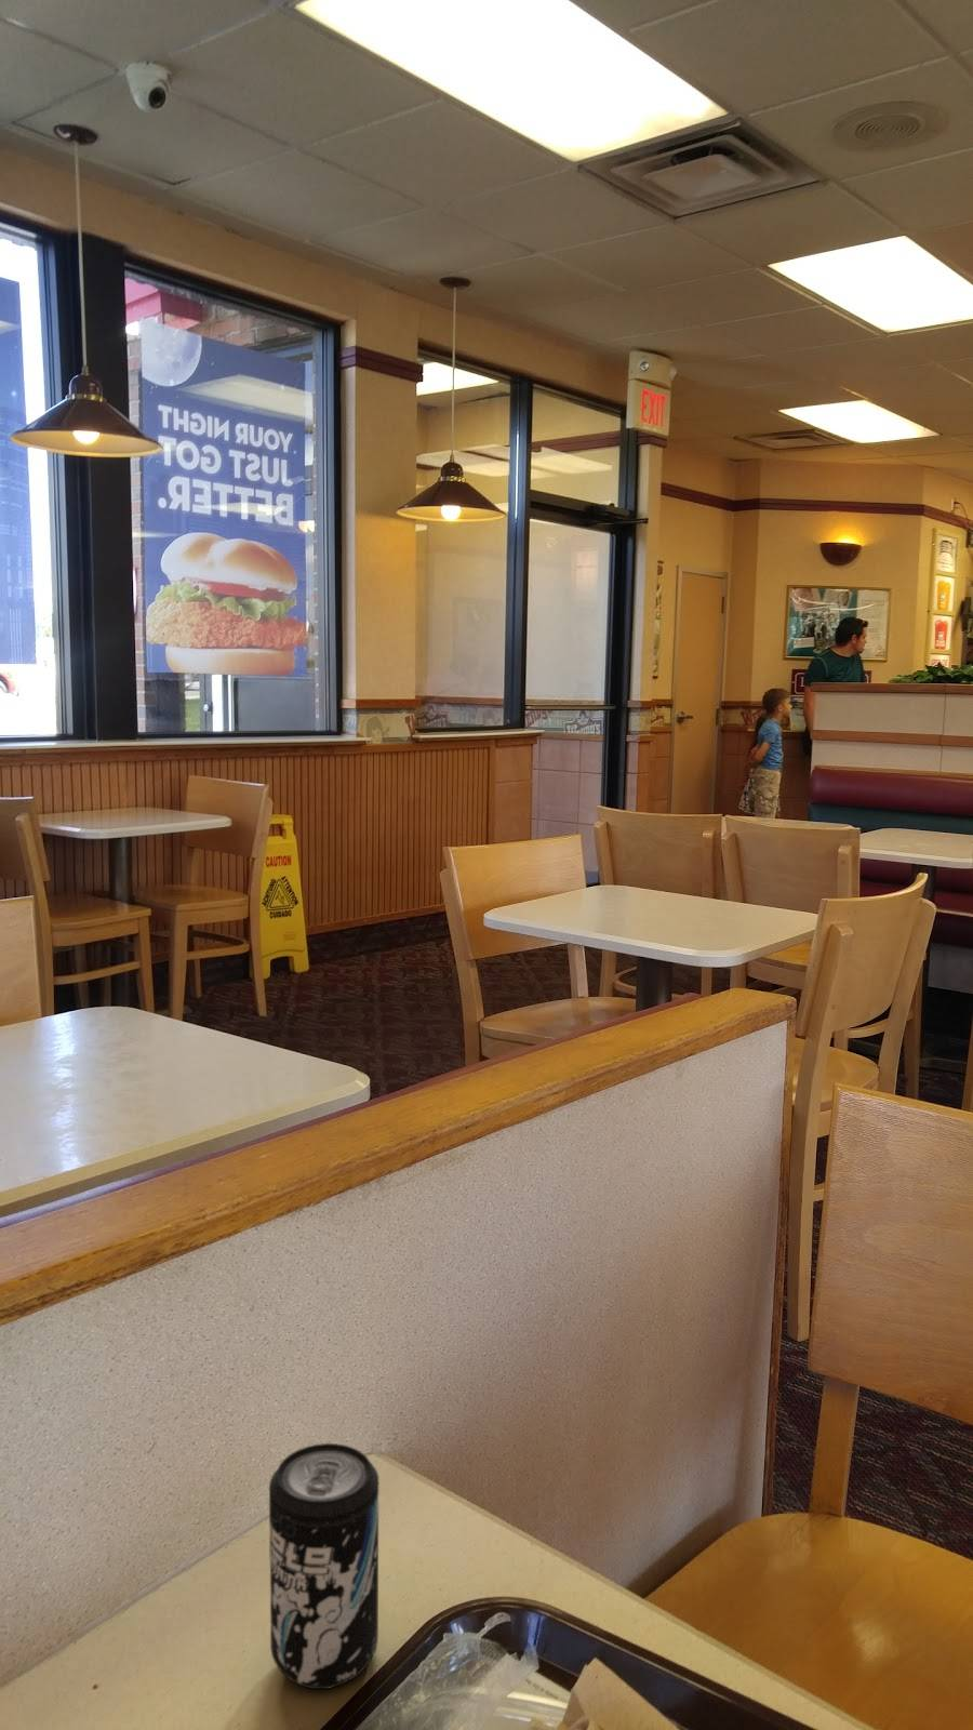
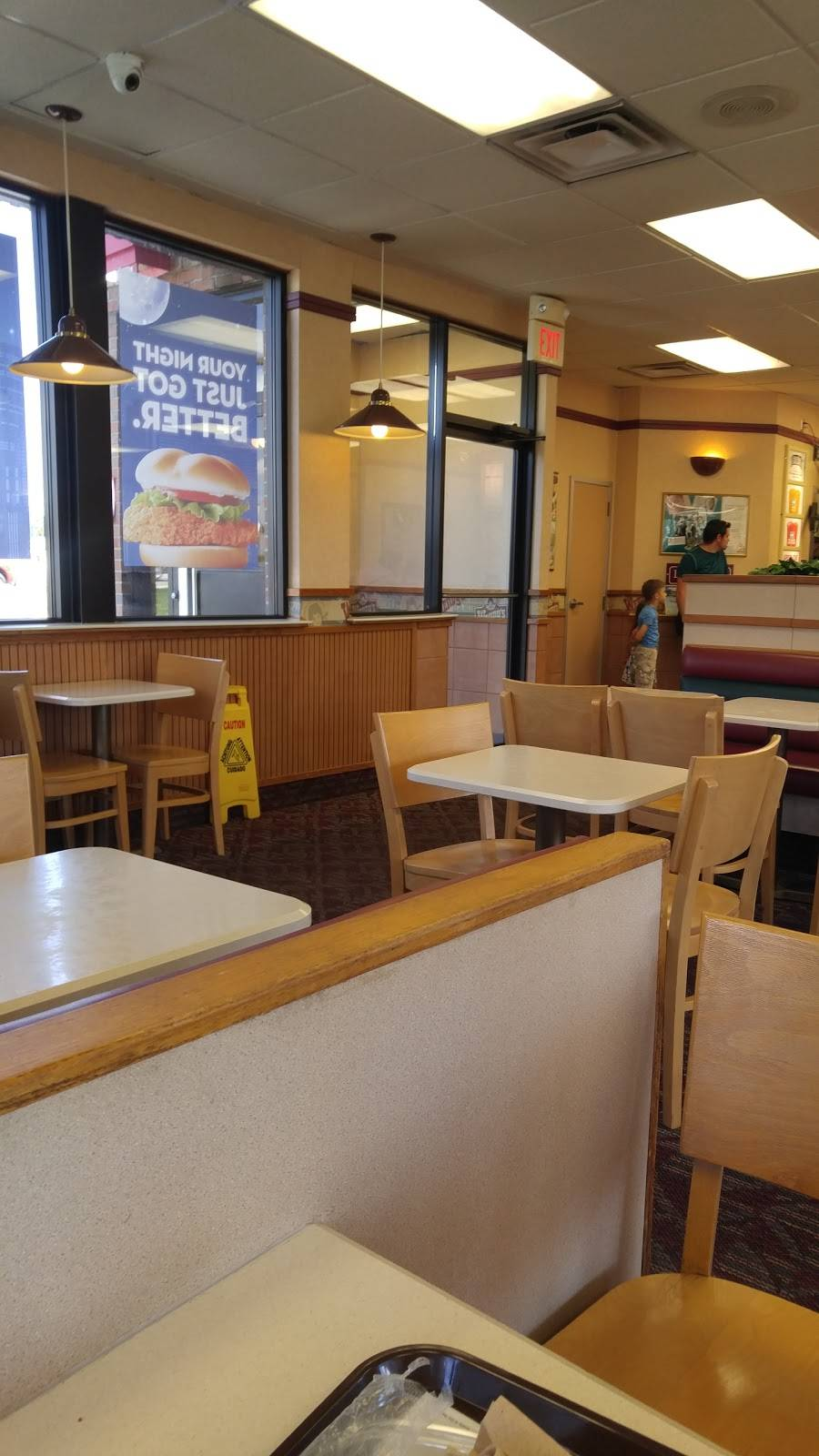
- beverage can [268,1442,379,1690]
